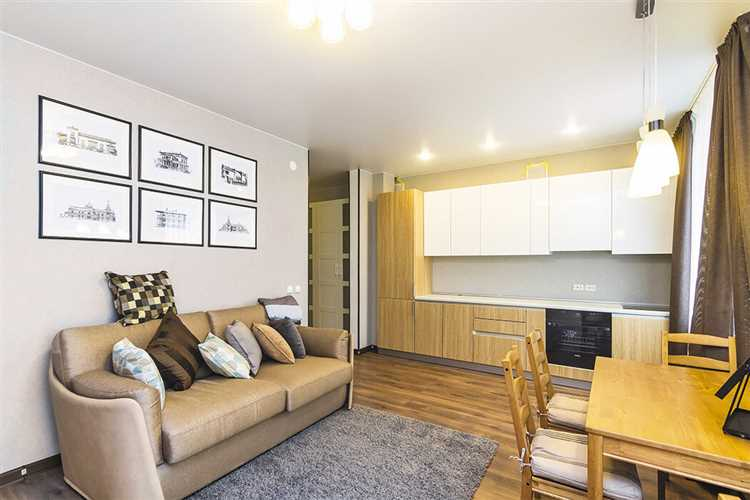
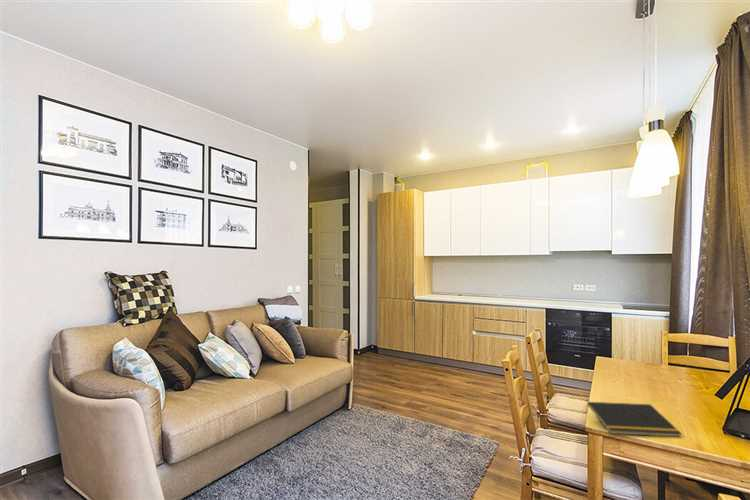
+ notepad [585,401,683,437]
